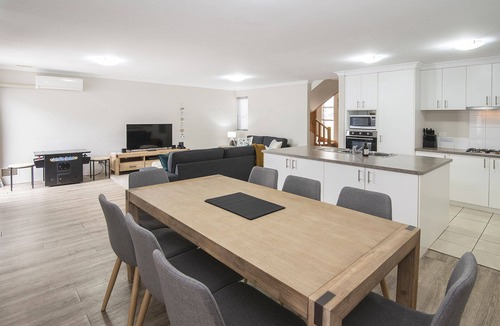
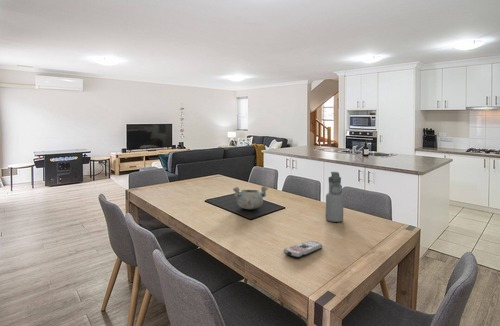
+ water bottle [325,171,344,223]
+ decorative bowl [232,185,269,210]
+ remote control [283,240,324,259]
